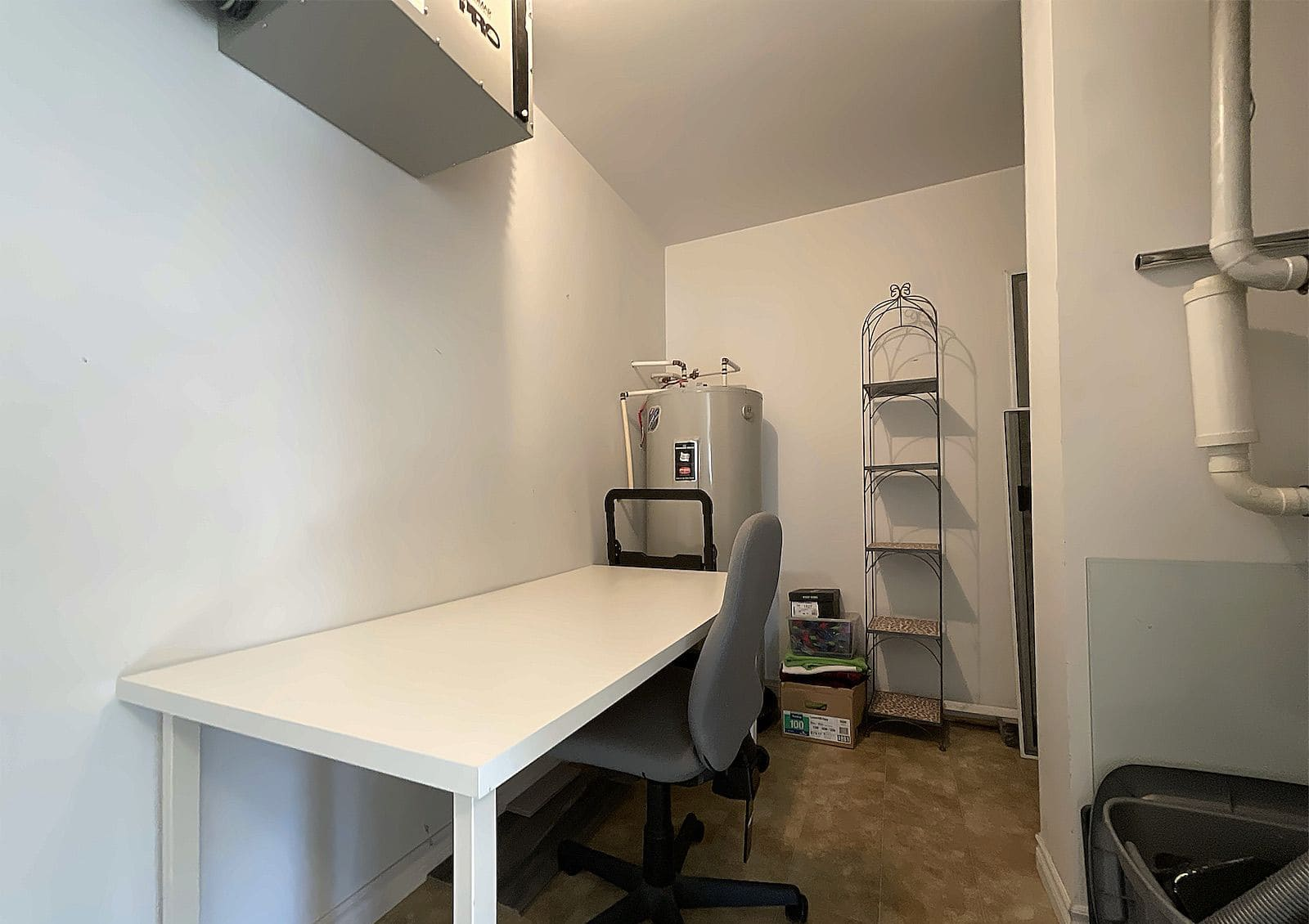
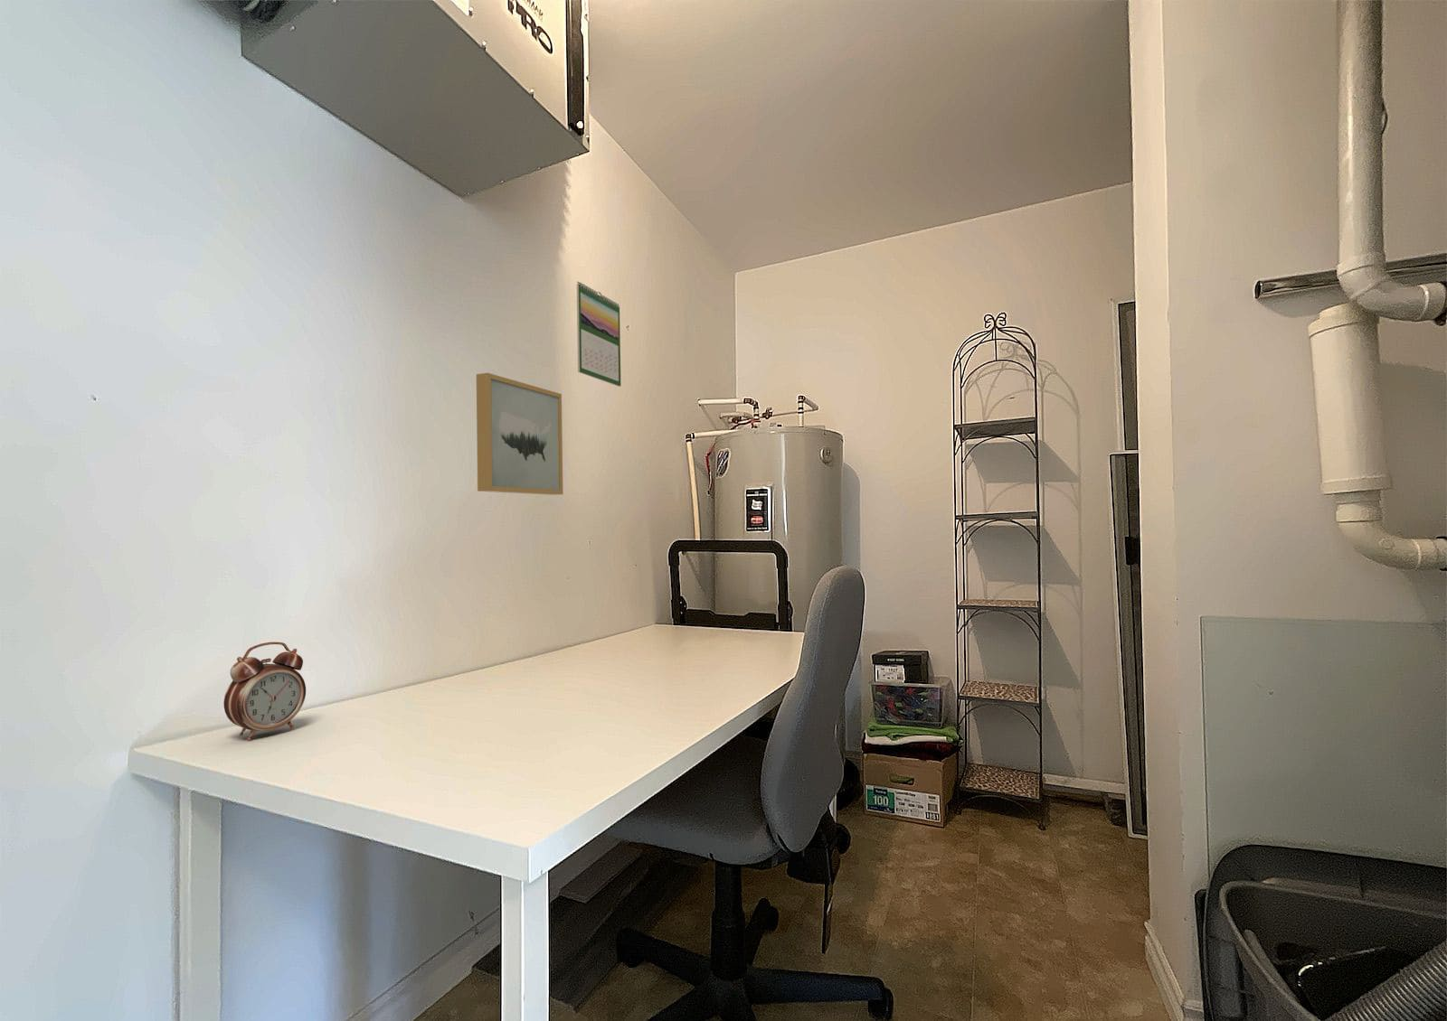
+ wall art [475,372,565,496]
+ calendar [576,281,621,388]
+ alarm clock [223,642,306,741]
